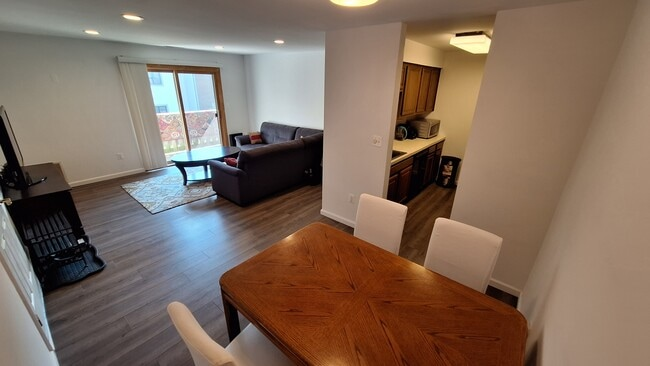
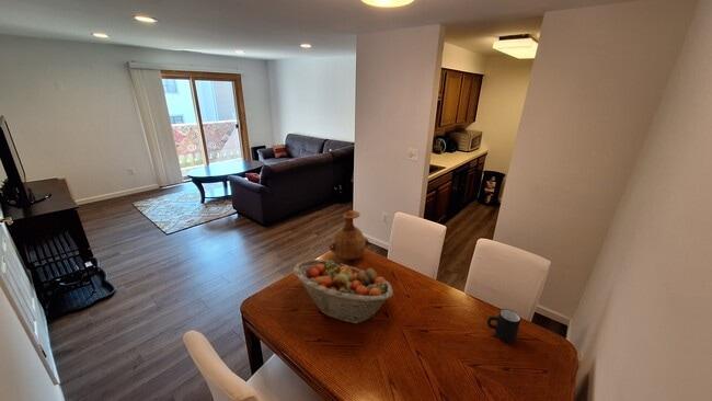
+ vase [328,209,370,260]
+ mug [486,308,521,343]
+ fruit basket [292,259,394,324]
